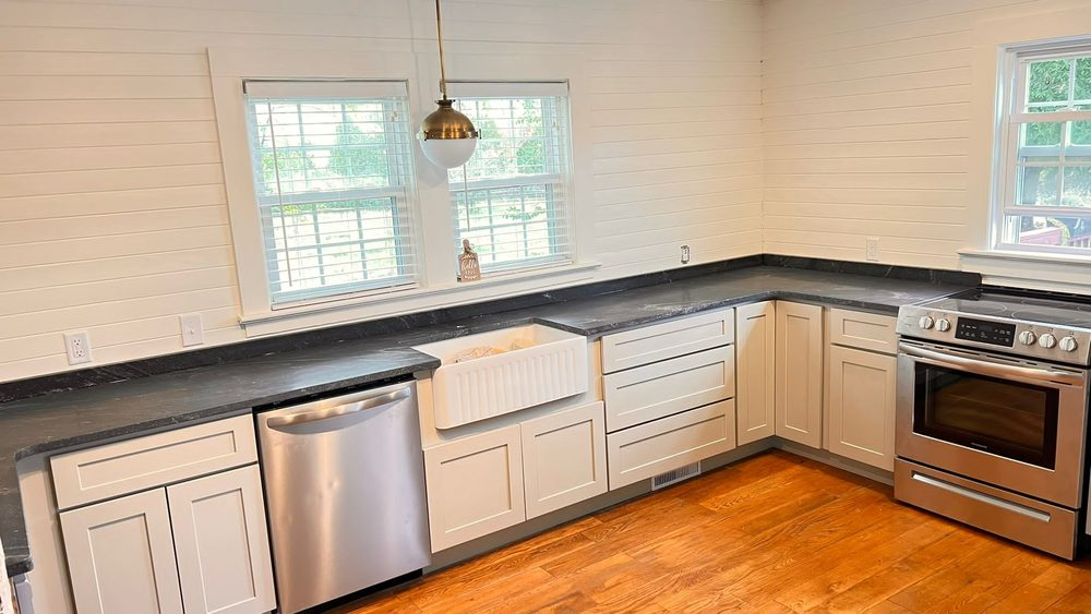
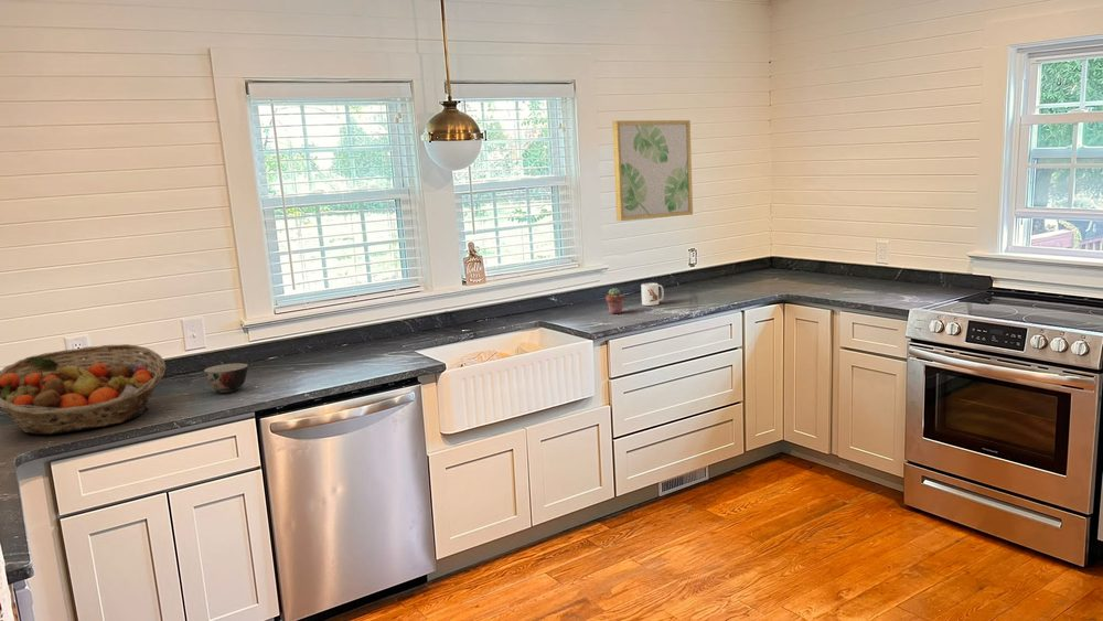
+ soup bowl [202,362,249,394]
+ mug [640,282,665,307]
+ wall art [611,119,694,222]
+ potted succulent [604,287,627,314]
+ fruit basket [0,343,167,436]
